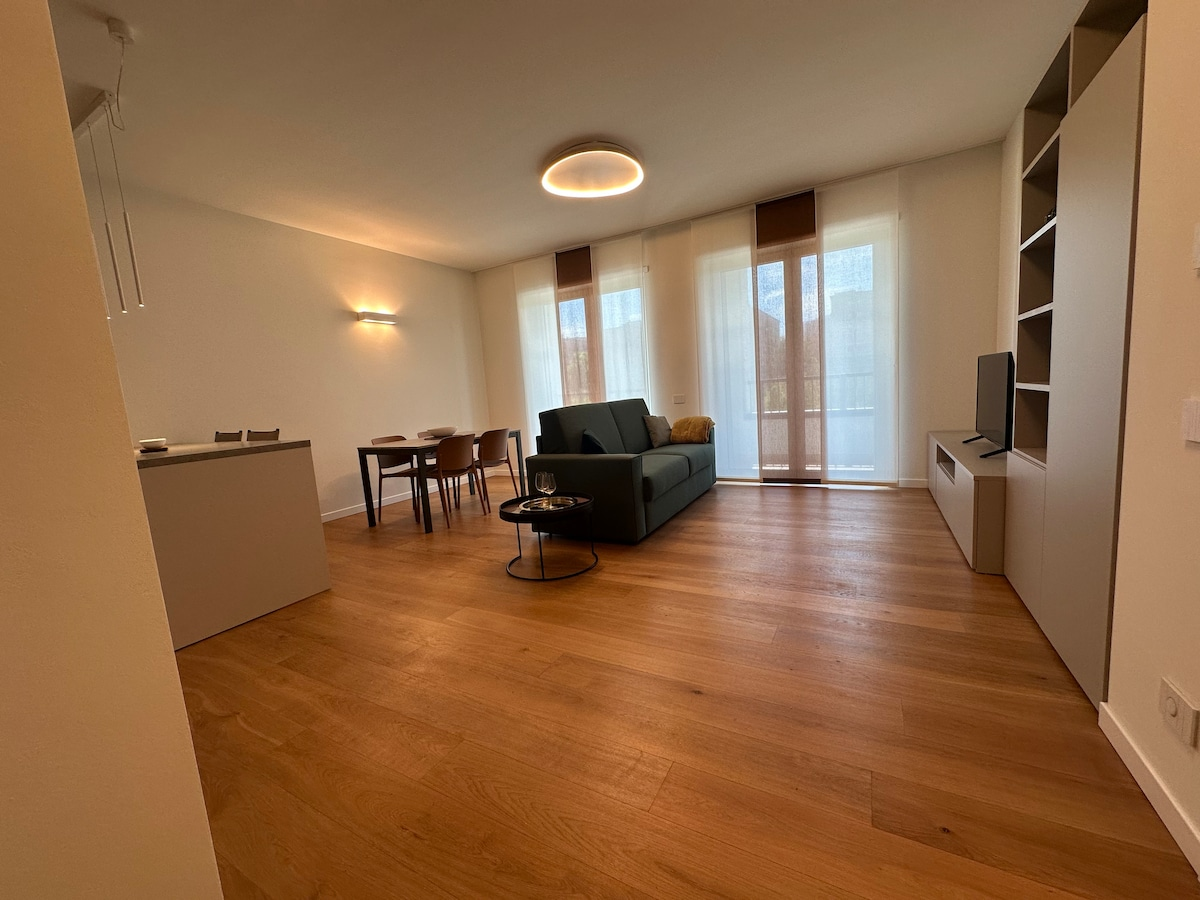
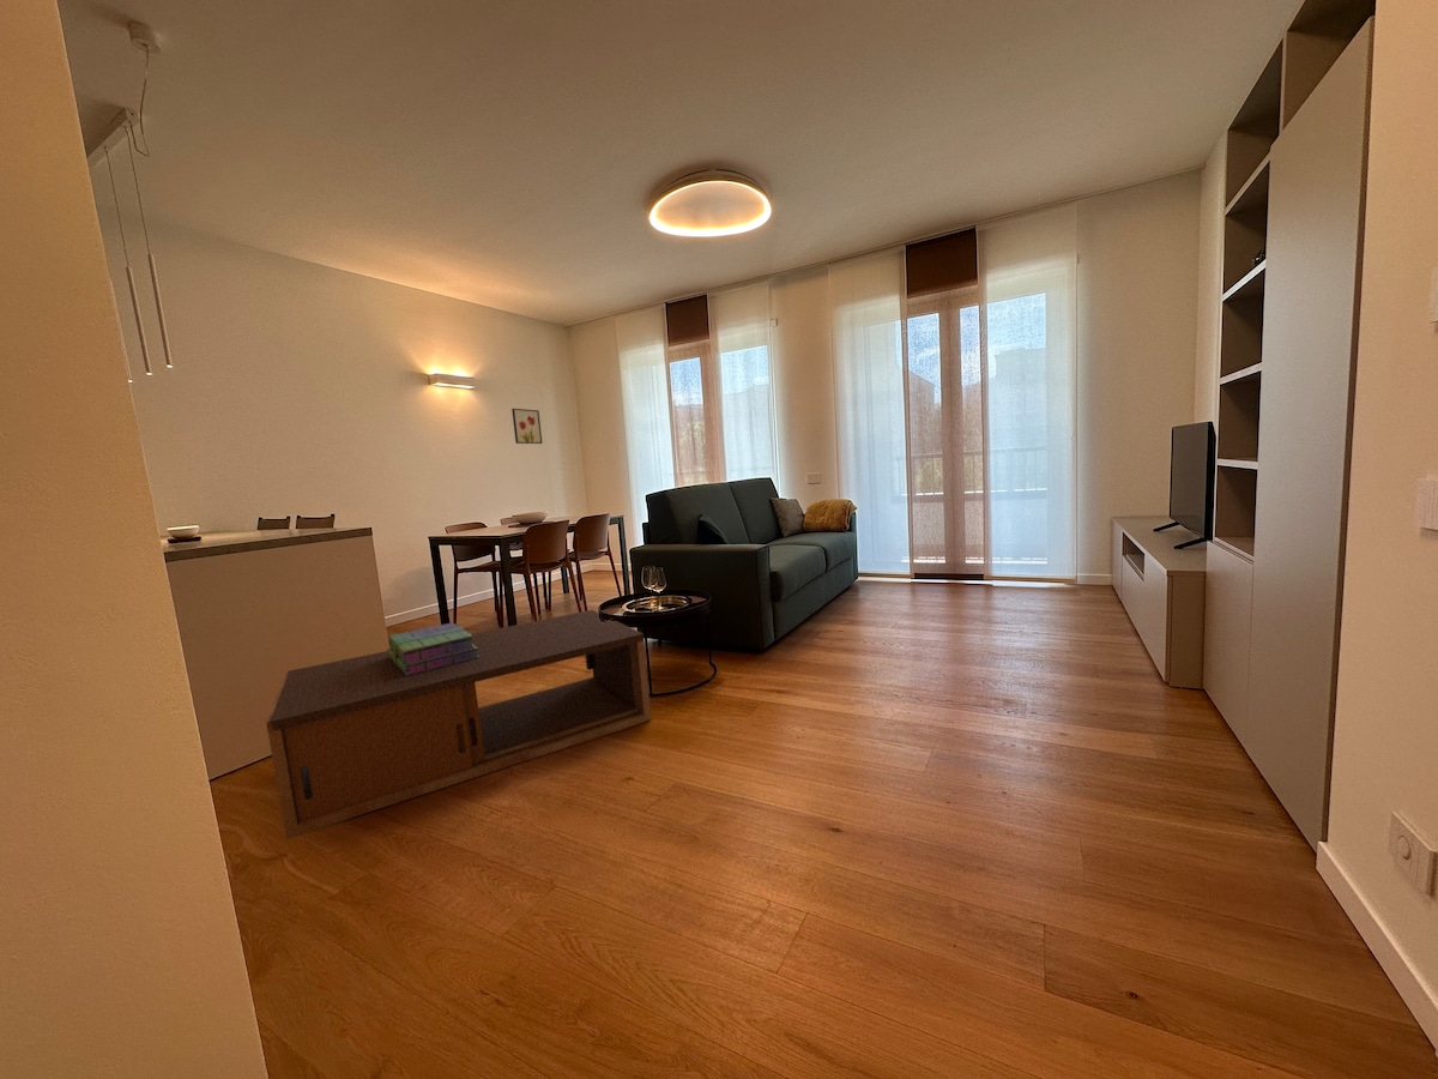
+ wall art [510,408,543,445]
+ stack of books [386,622,479,675]
+ coffee table [265,609,652,839]
